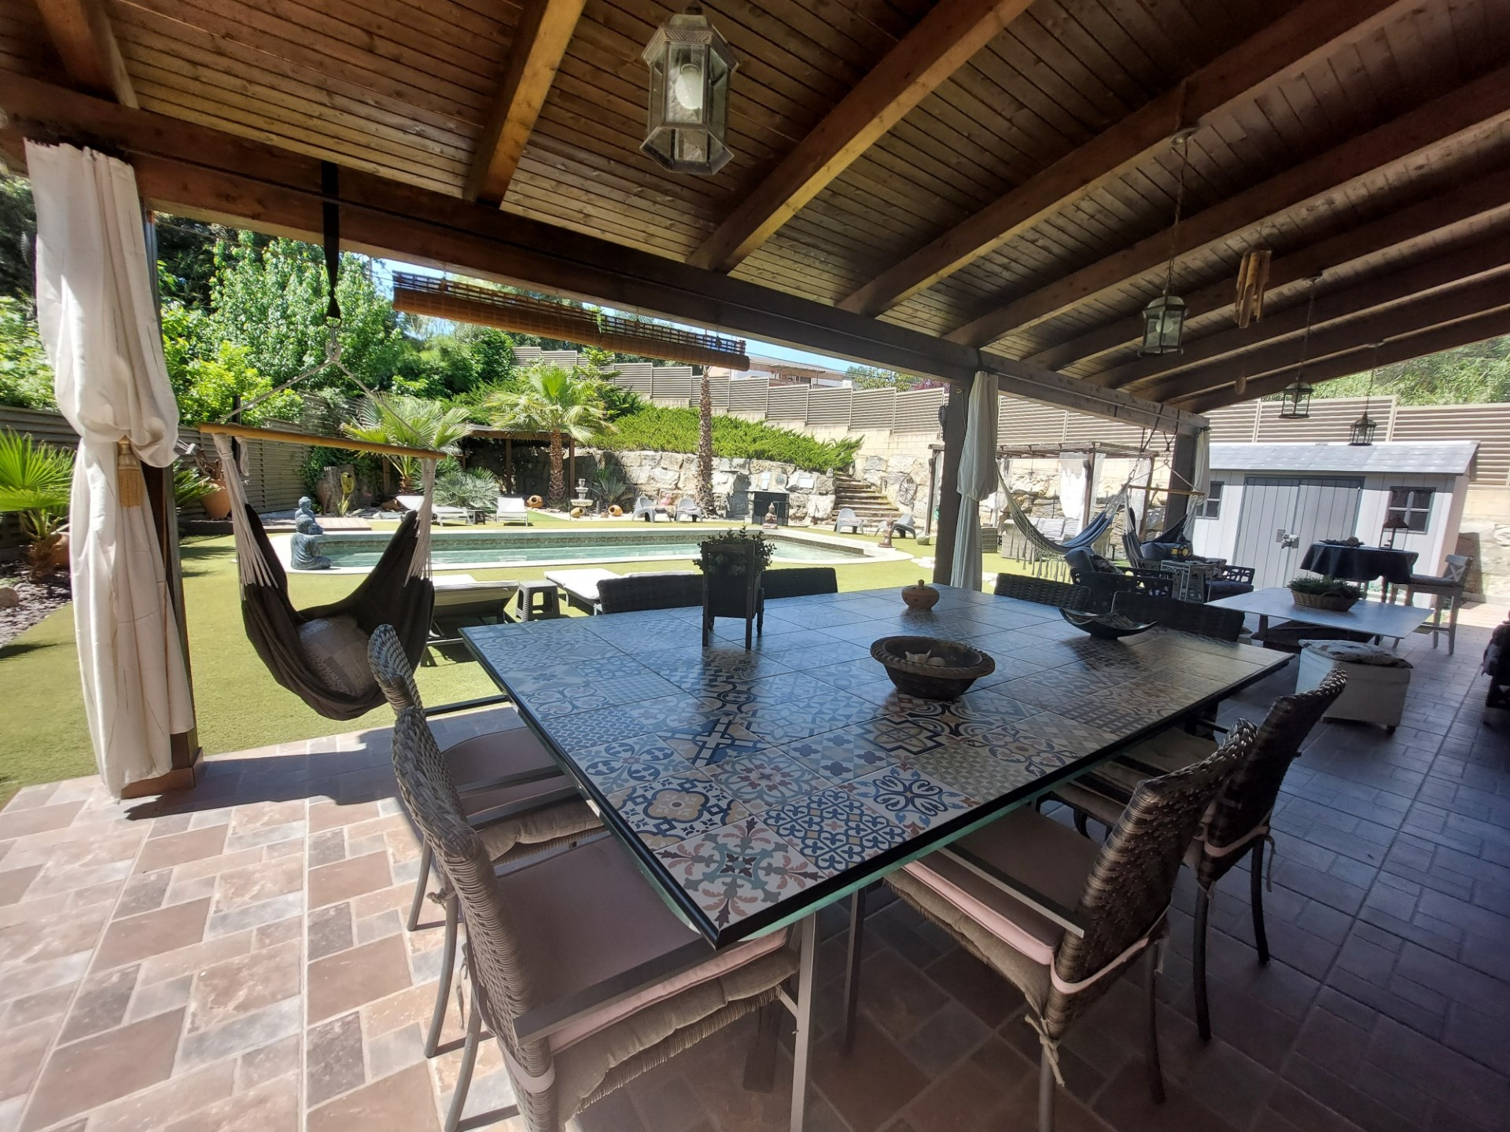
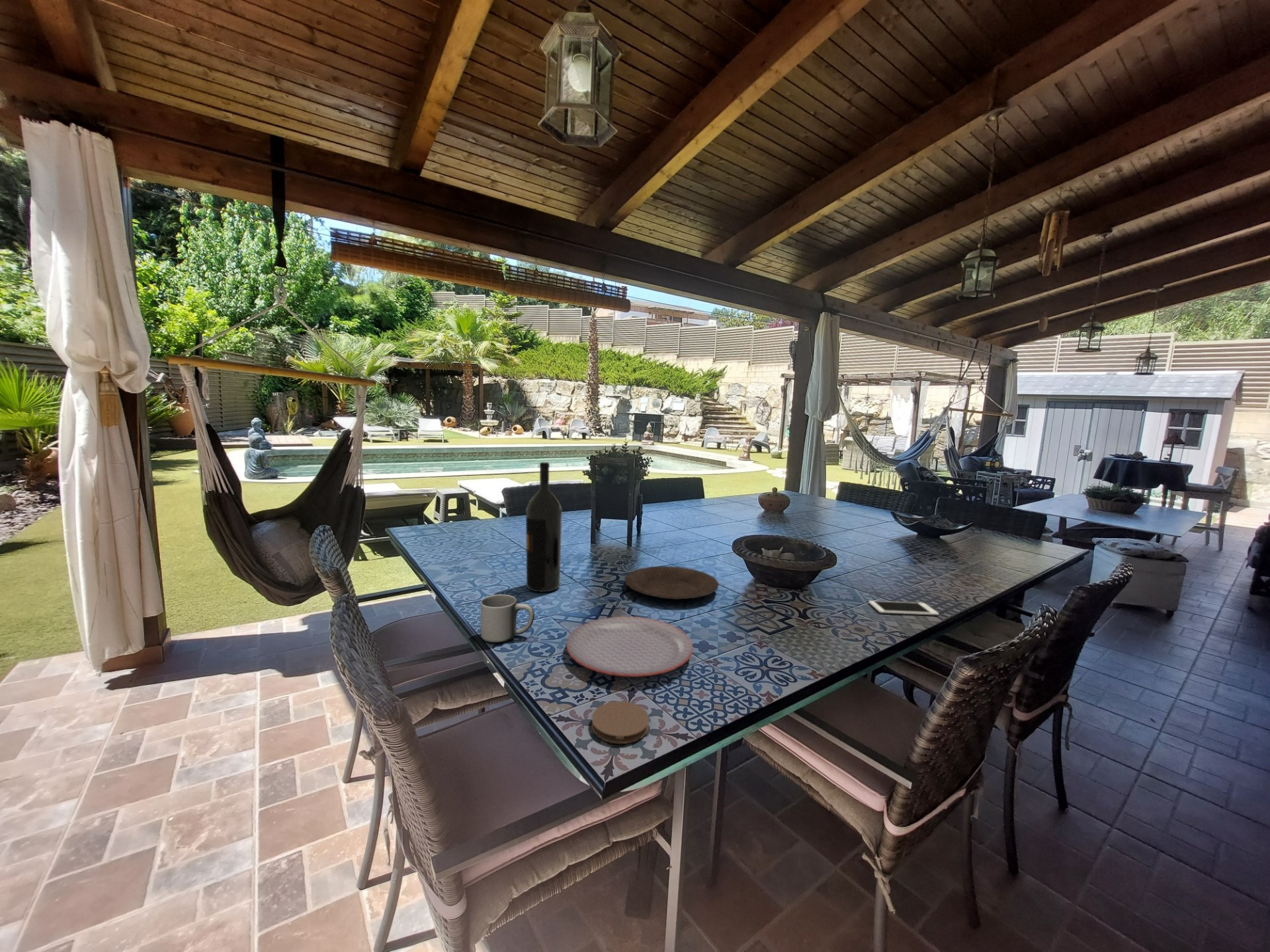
+ wine bottle [525,461,562,592]
+ coaster [591,700,650,744]
+ mug [480,594,535,643]
+ plate [624,565,720,600]
+ plate [566,615,694,678]
+ cell phone [868,600,939,616]
